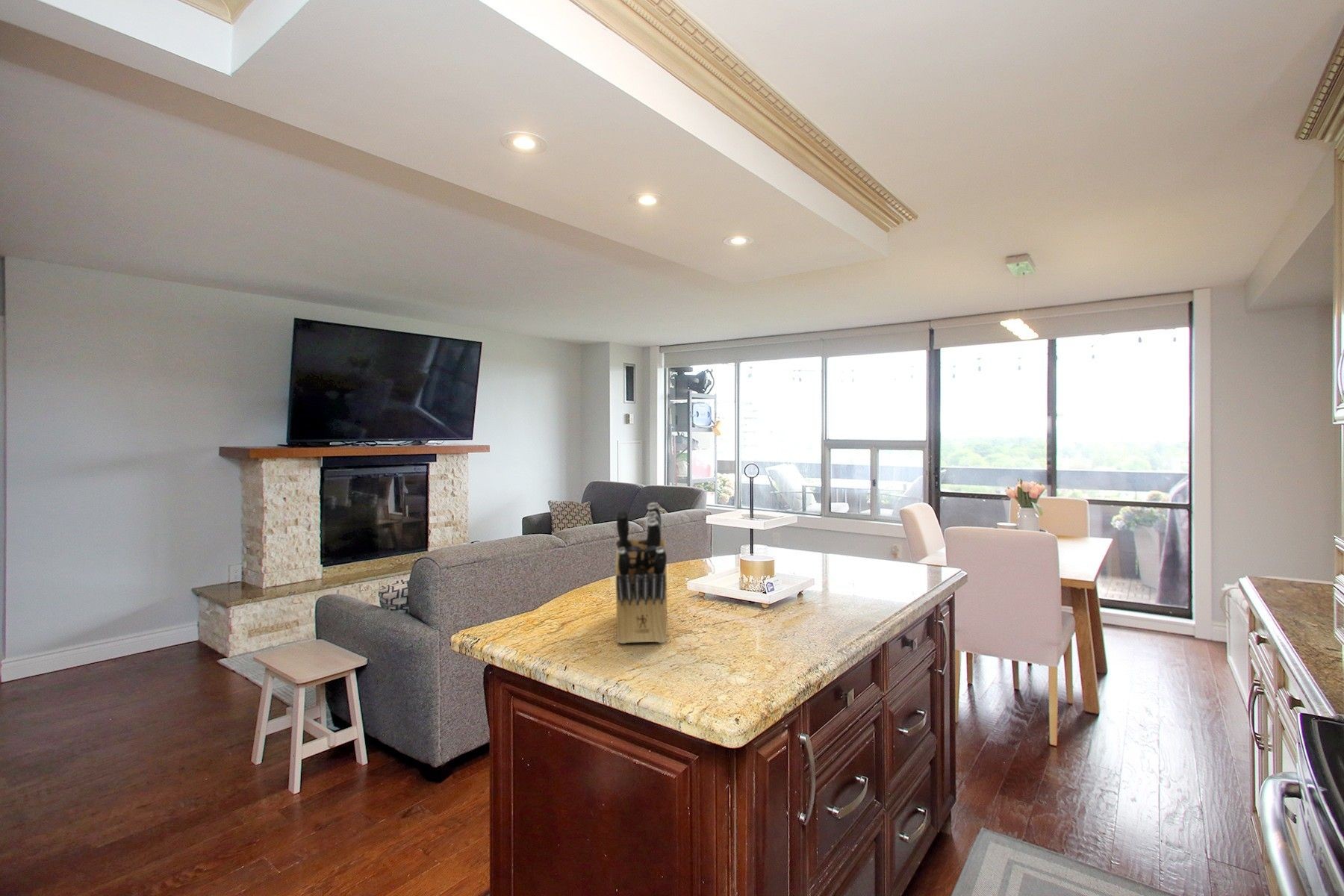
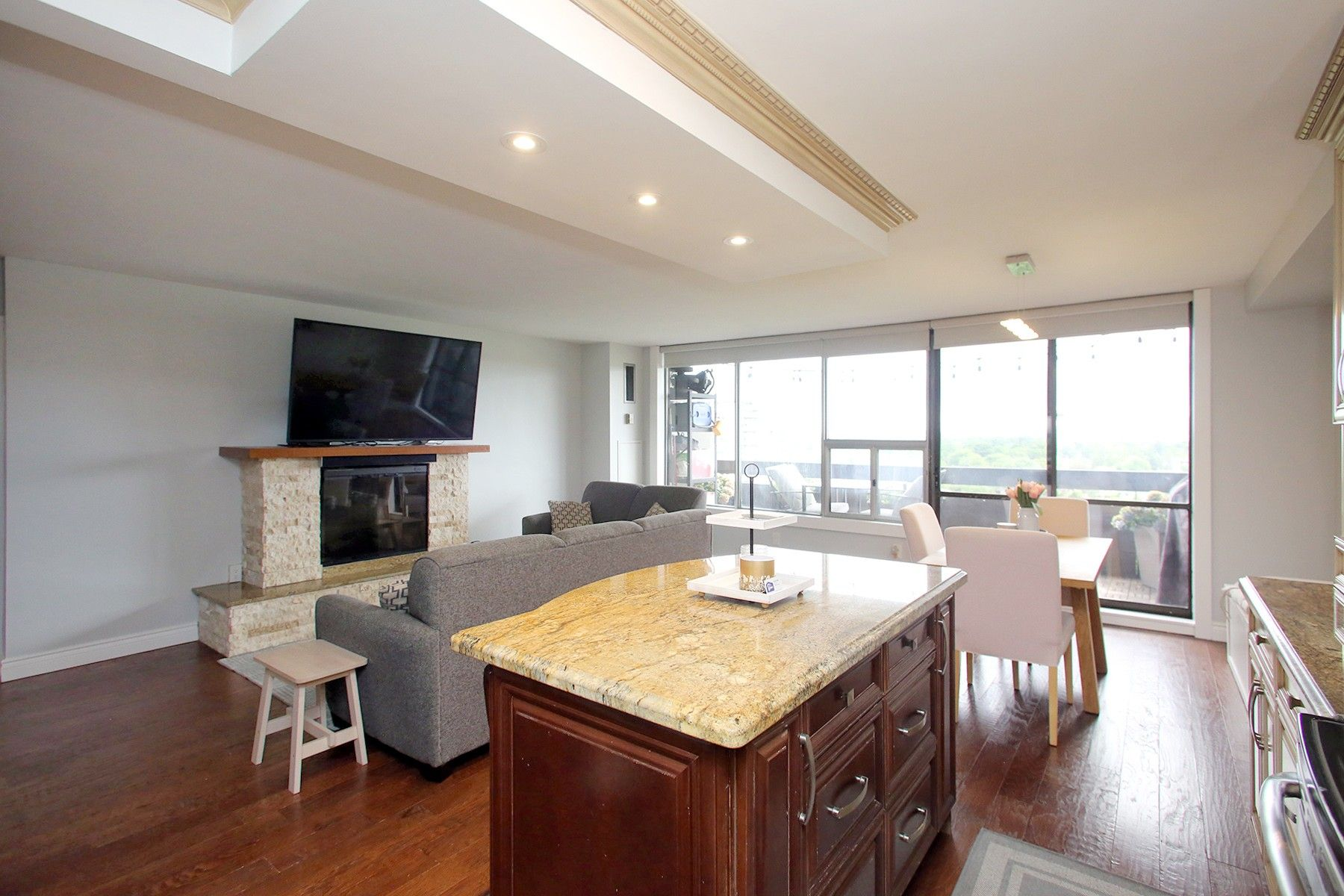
- knife block [615,502,668,644]
